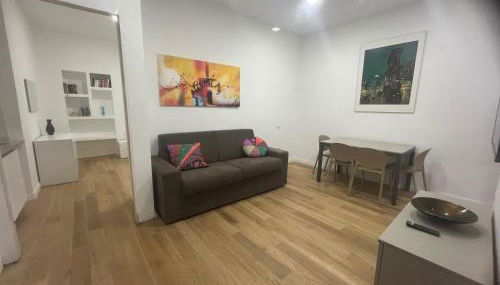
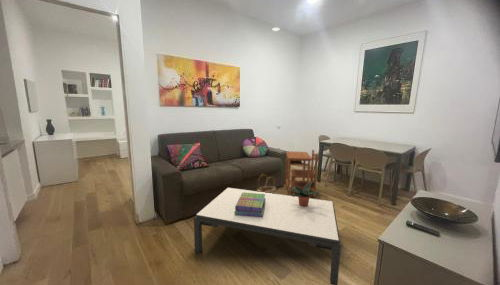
+ potted plant [288,181,321,207]
+ side table [285,149,319,198]
+ stack of books [234,192,266,217]
+ basket [256,173,277,194]
+ coffee table [193,187,342,285]
